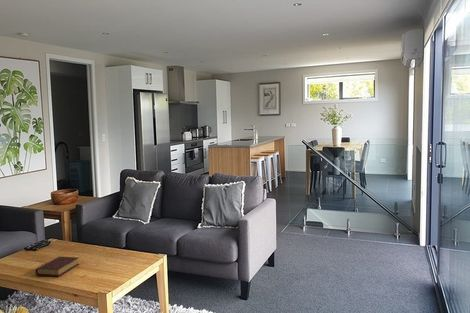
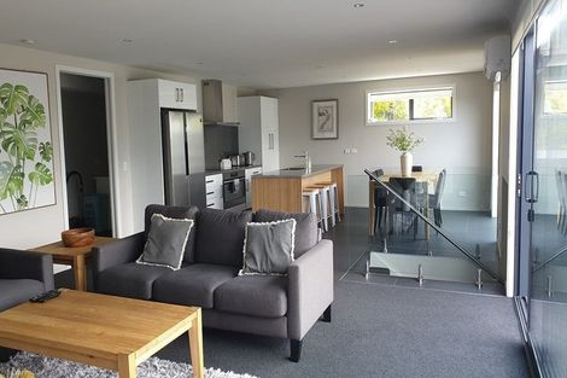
- book [34,256,80,278]
